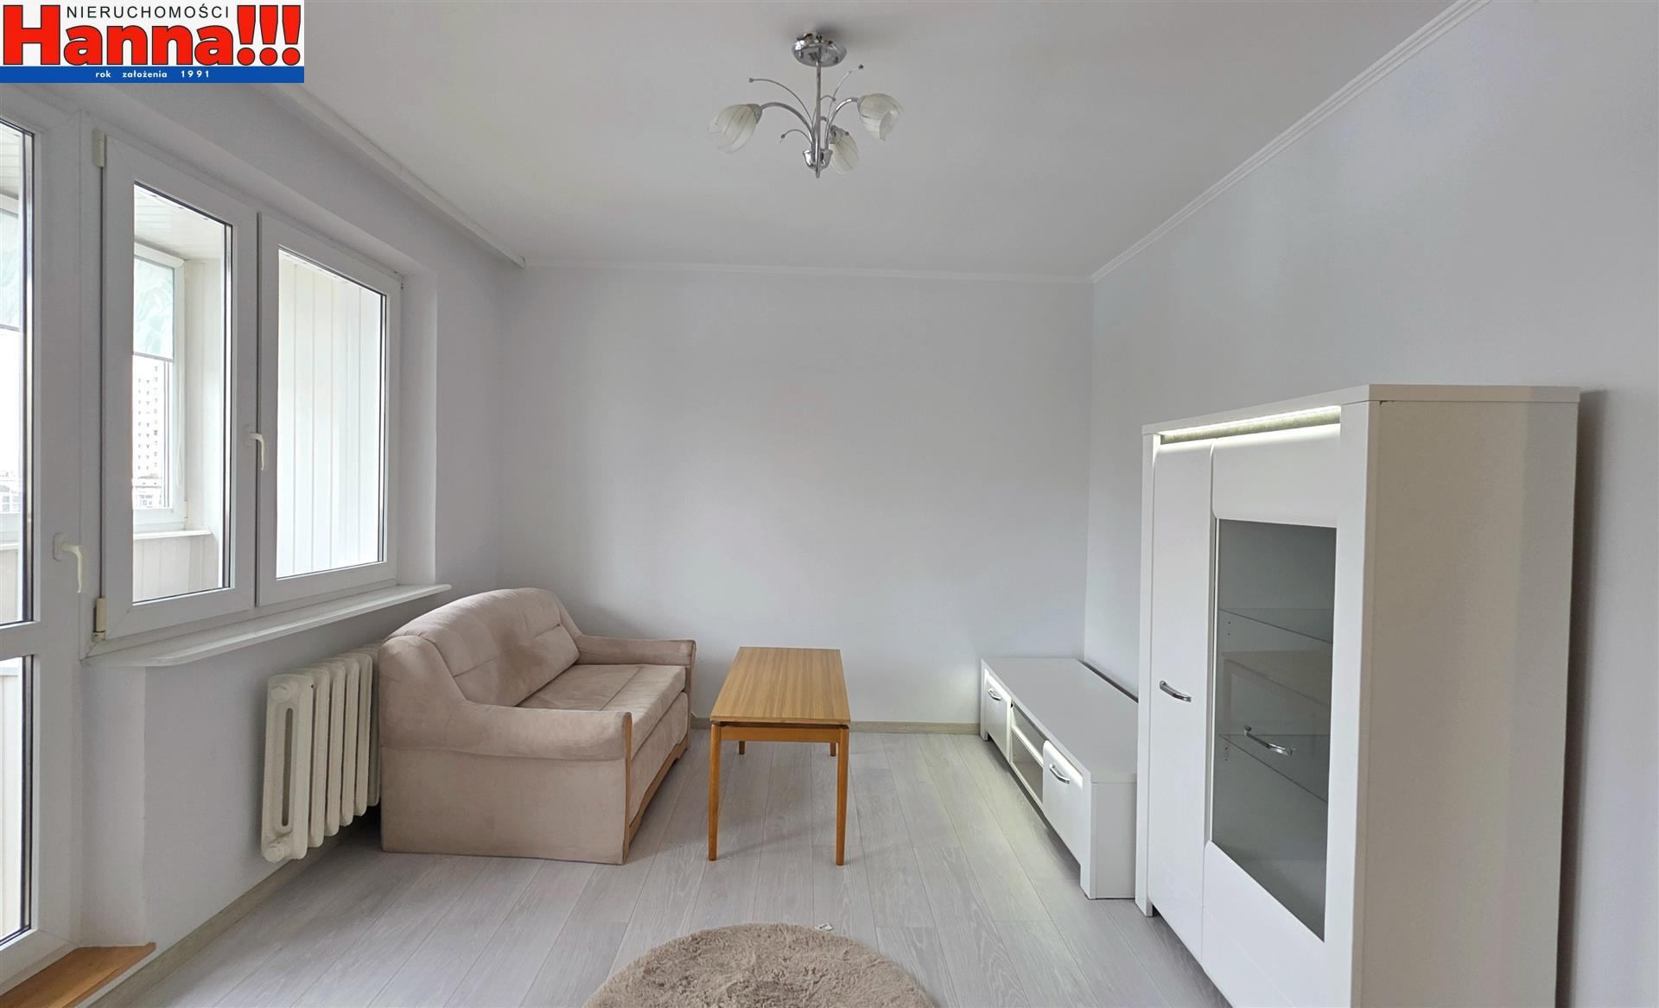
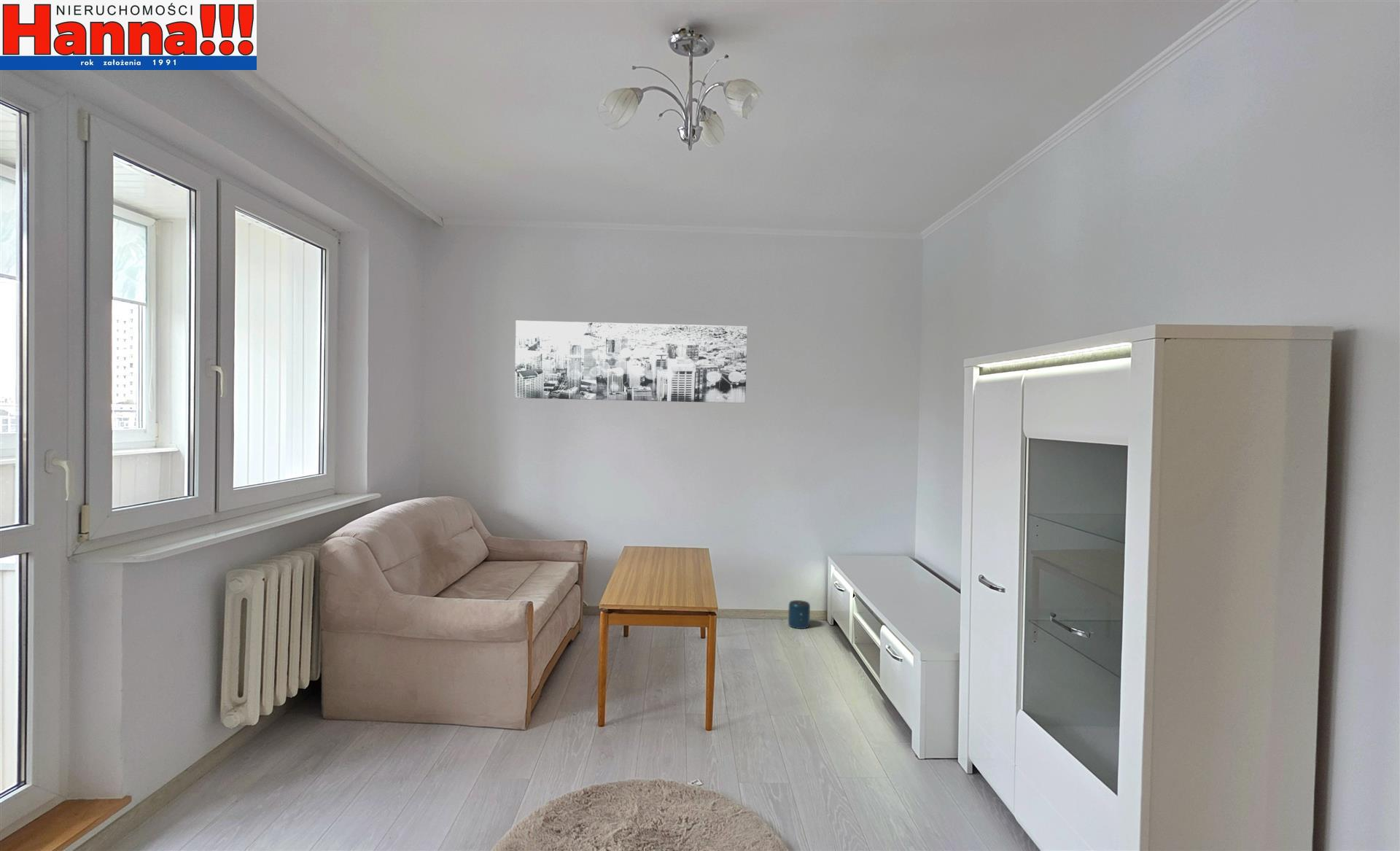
+ wall art [514,320,748,404]
+ speaker [787,599,811,629]
